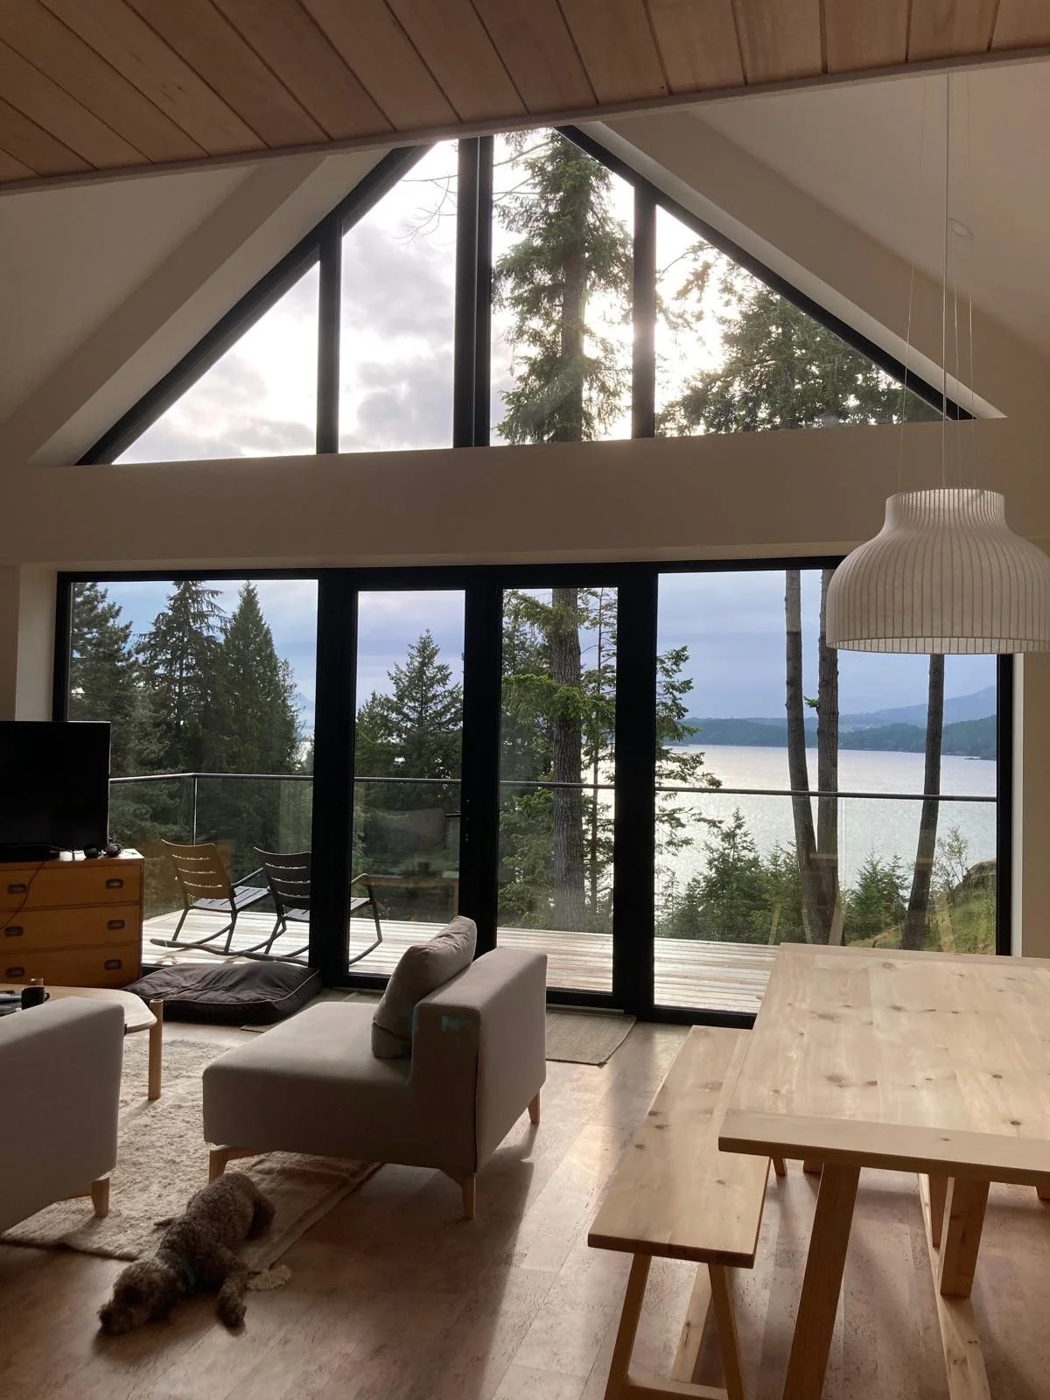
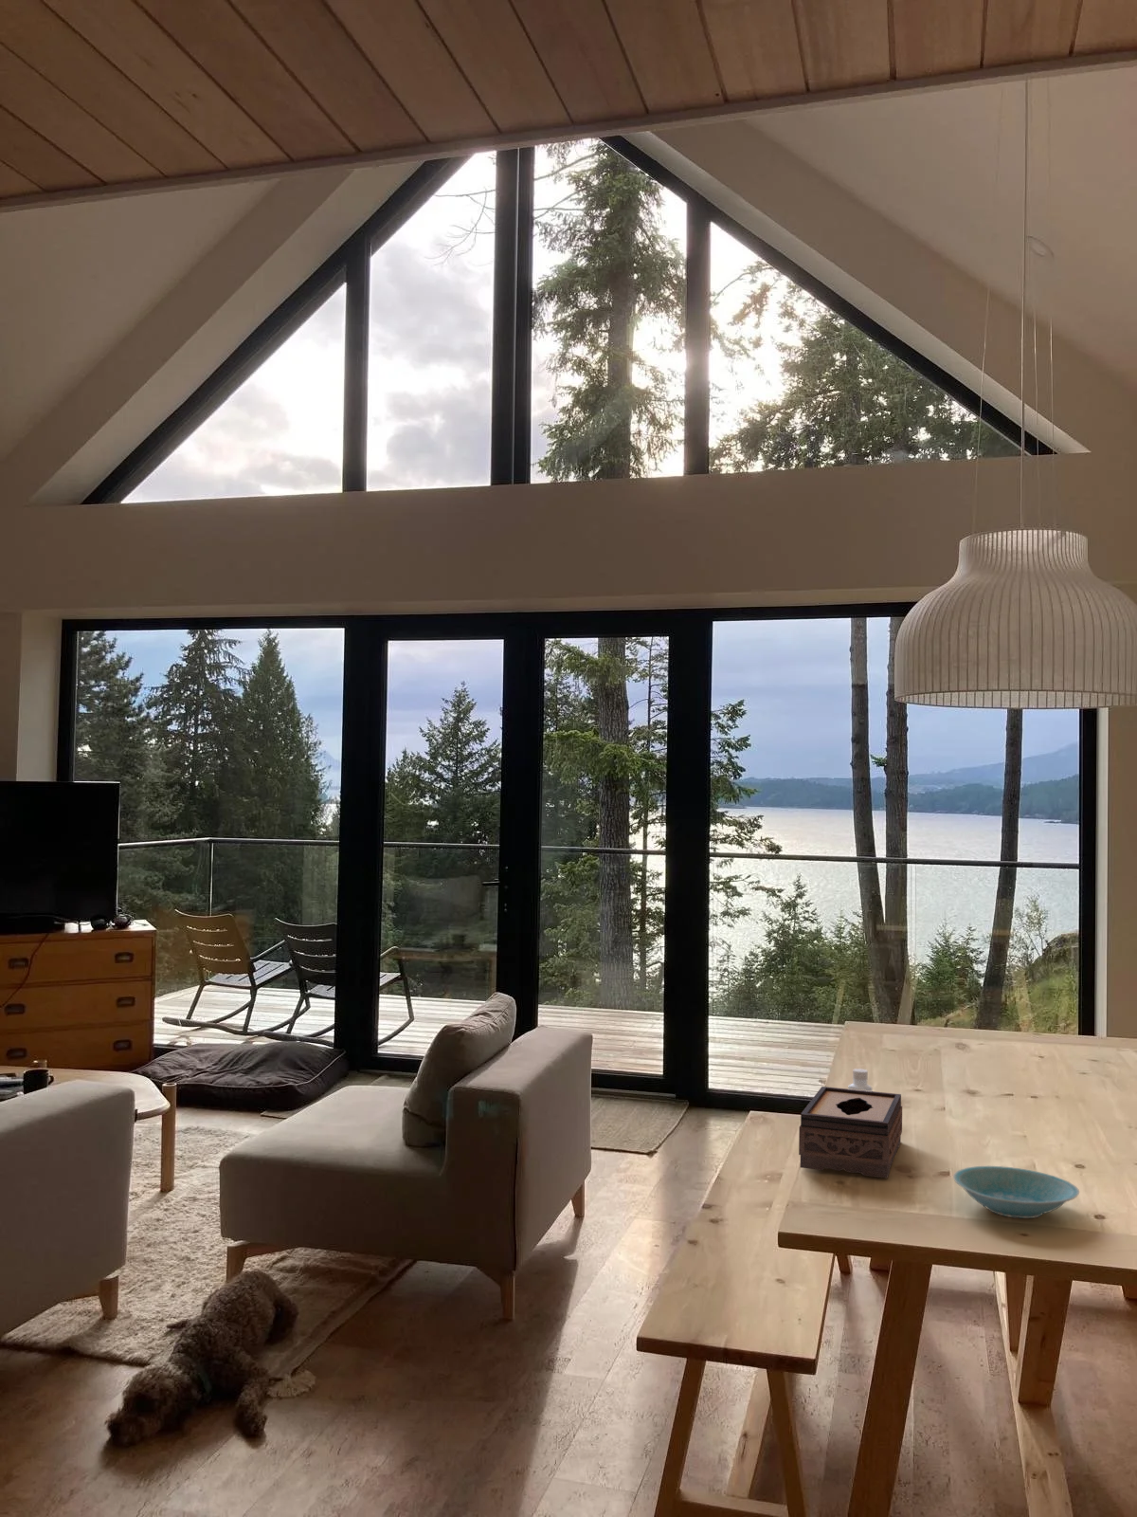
+ bowl [952,1166,1080,1220]
+ tissue box [798,1086,903,1179]
+ pepper shaker [847,1068,873,1092]
